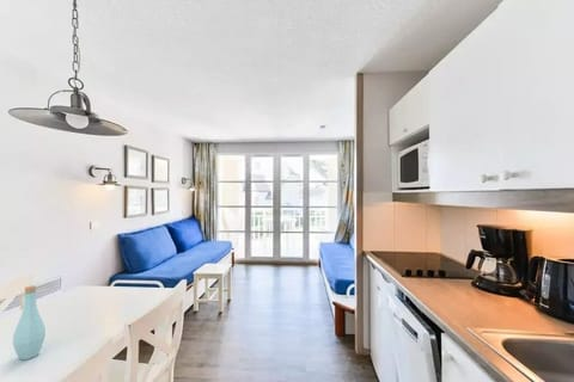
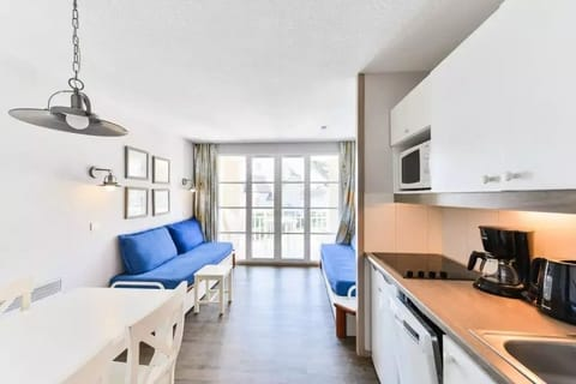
- bottle [12,284,47,361]
